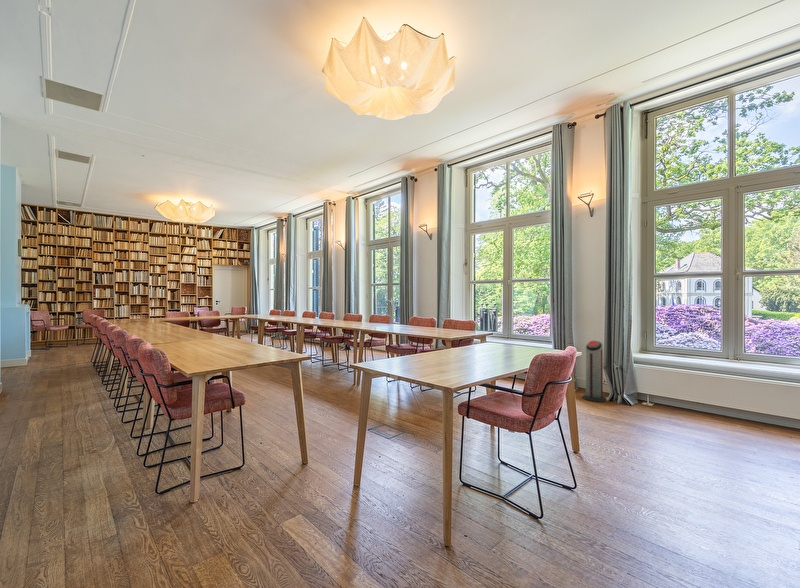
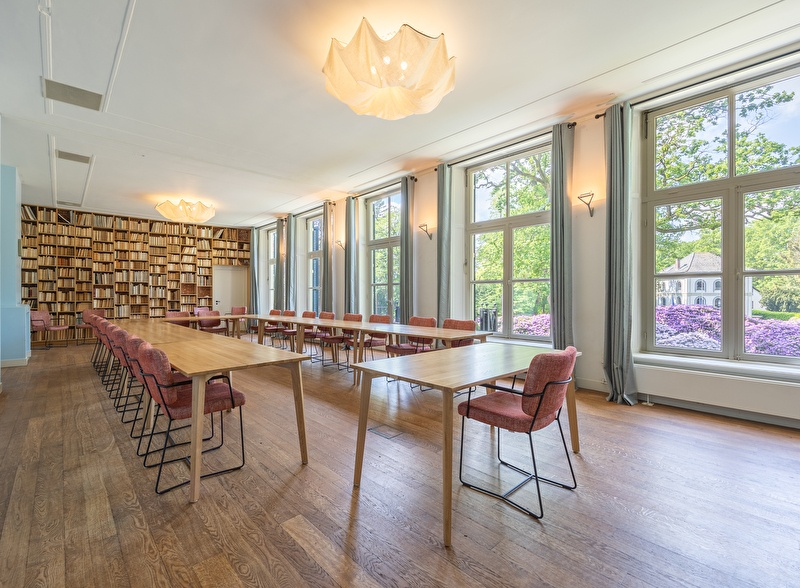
- air purifier [582,340,607,403]
